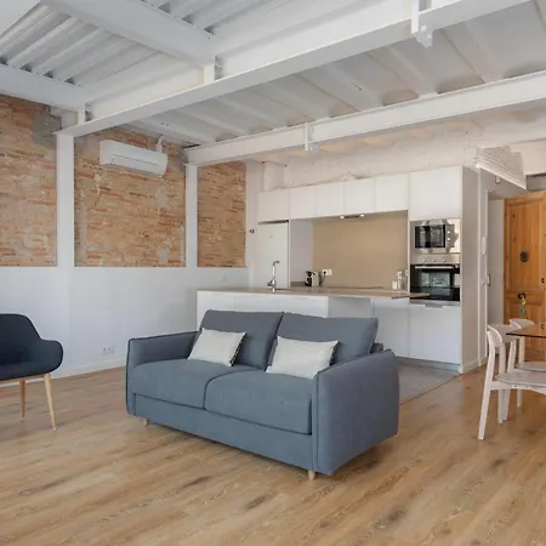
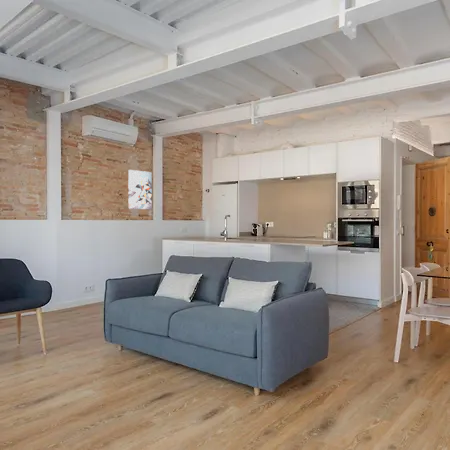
+ wall art [127,169,153,210]
